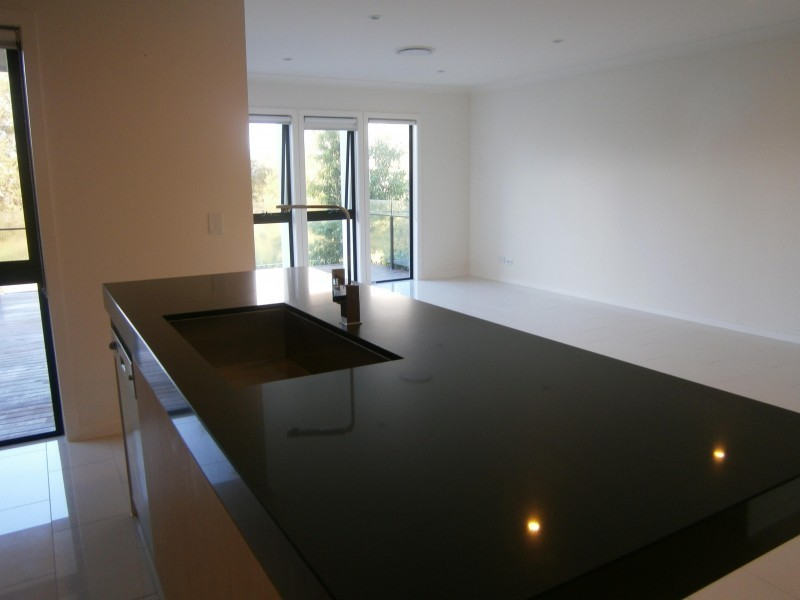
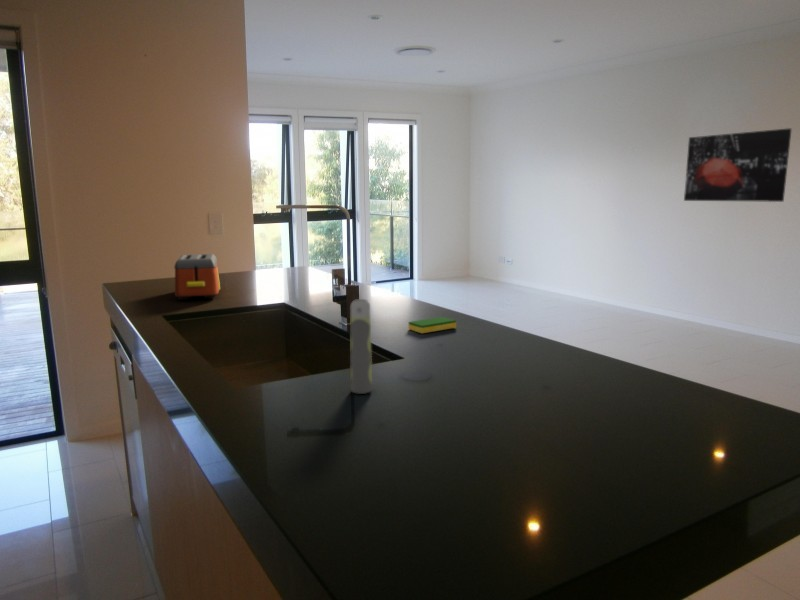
+ spray bottle [349,298,374,395]
+ wall art [683,127,793,203]
+ toaster [173,253,221,301]
+ dish sponge [408,316,457,334]
